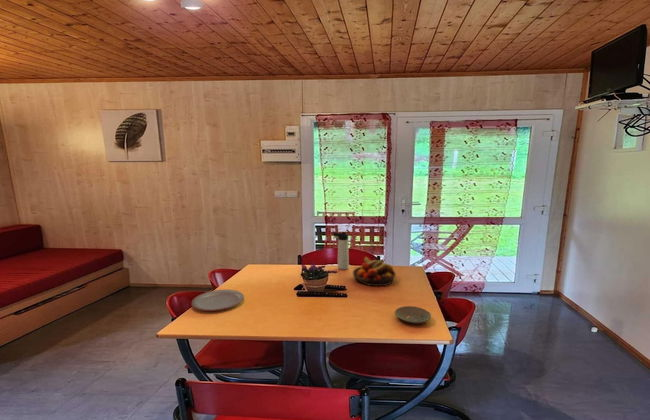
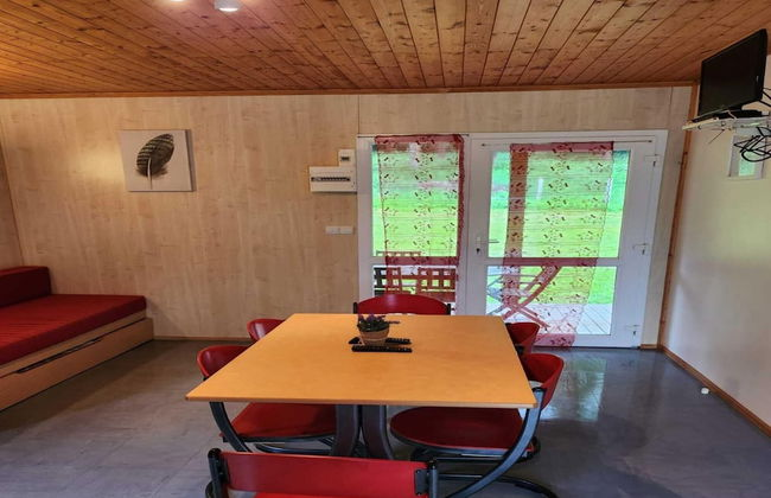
- thermos bottle [332,231,350,271]
- fruit bowl [352,256,397,287]
- plate [190,289,245,312]
- plate [394,305,432,325]
